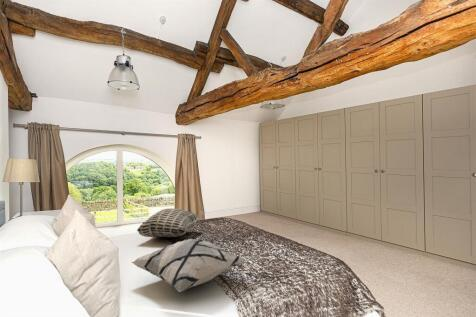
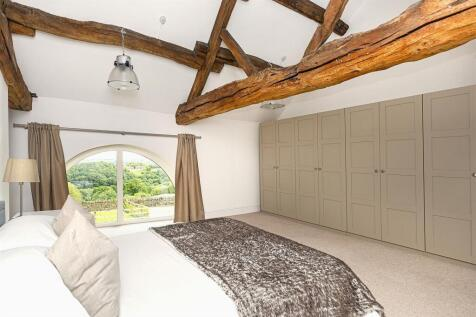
- cushion [136,207,200,239]
- decorative pillow [131,238,247,293]
